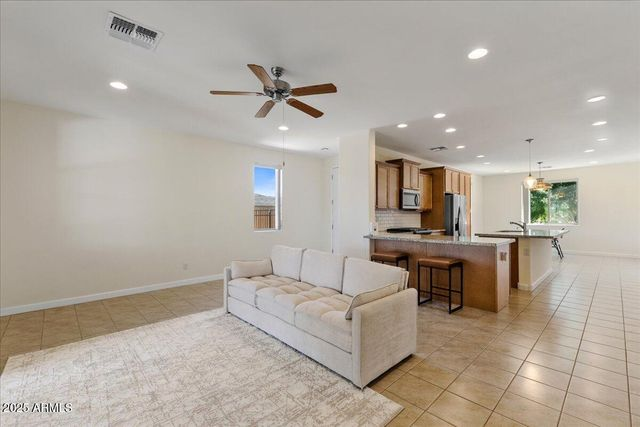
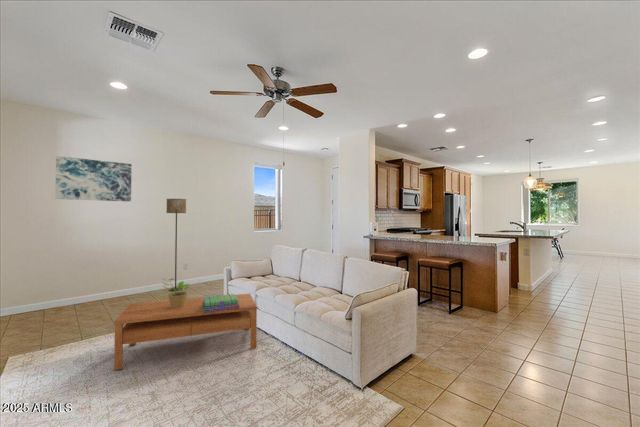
+ floor lamp [166,198,187,292]
+ potted plant [160,277,190,308]
+ wall art [54,155,132,203]
+ stack of books [202,293,239,313]
+ coffee table [113,293,258,371]
